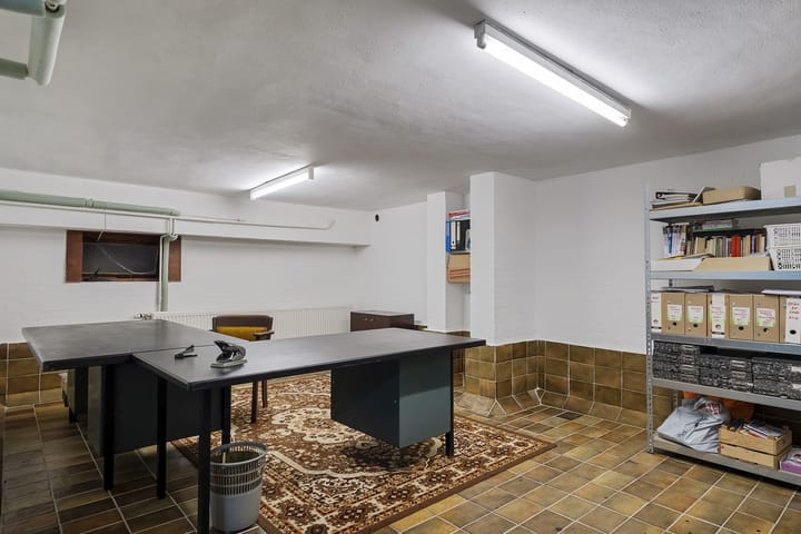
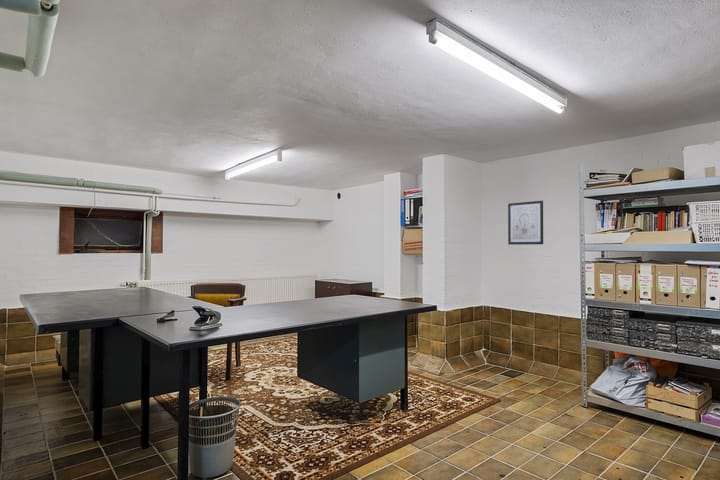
+ wall art [507,200,544,246]
